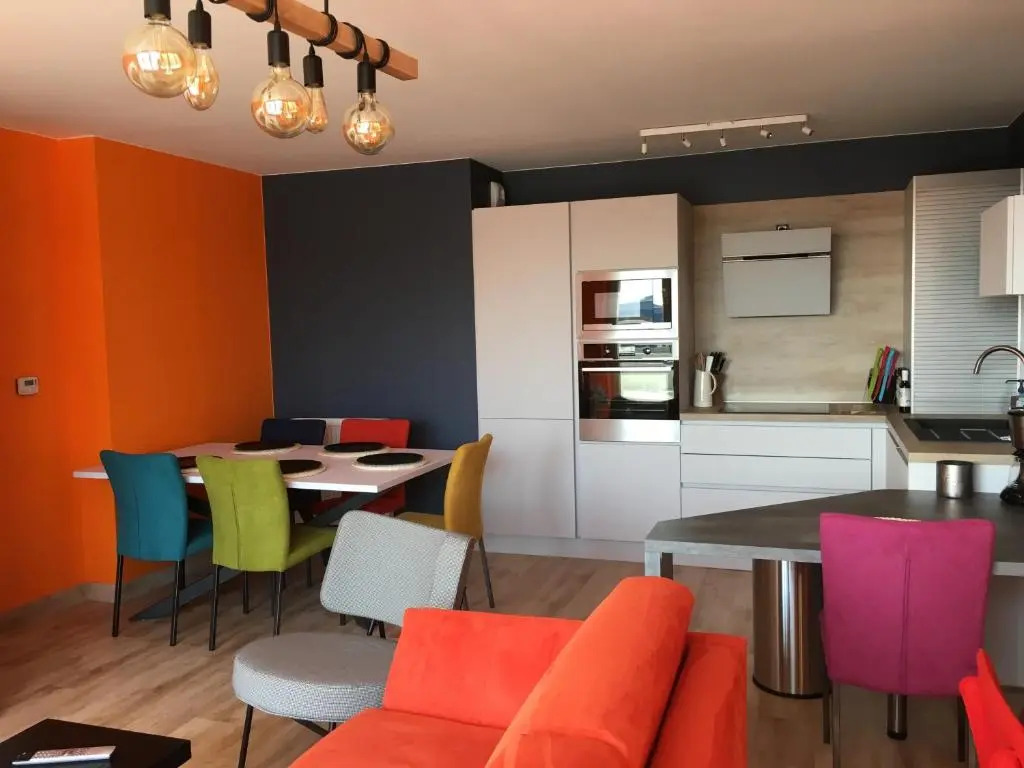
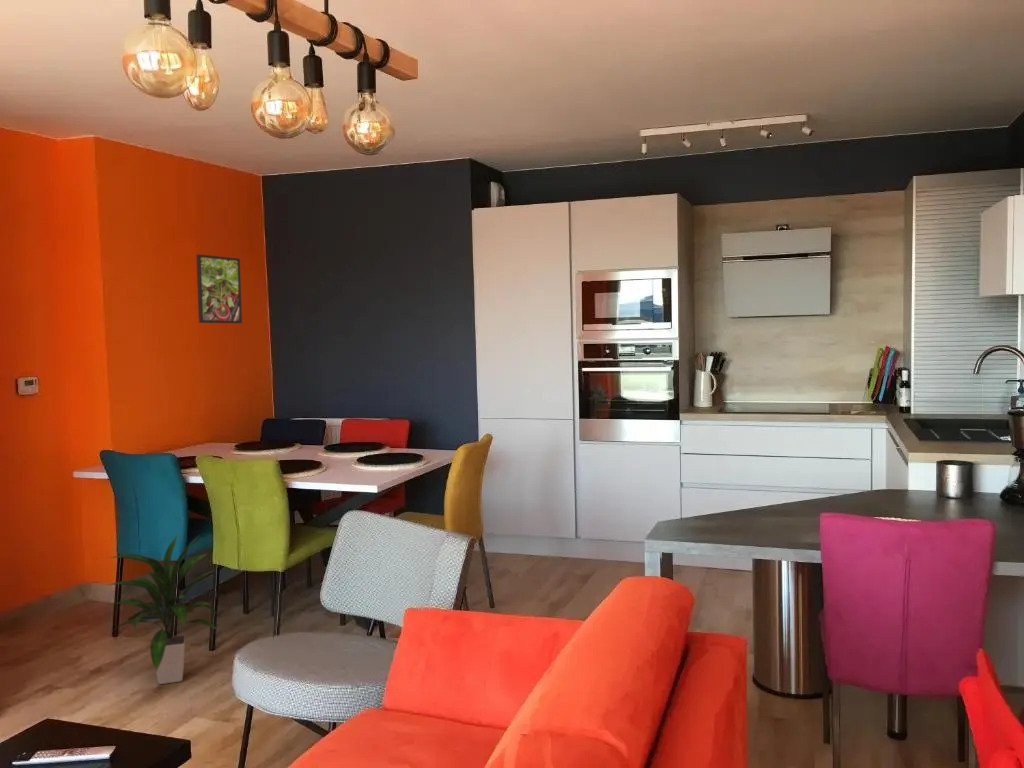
+ indoor plant [107,532,221,685]
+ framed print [195,253,243,325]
